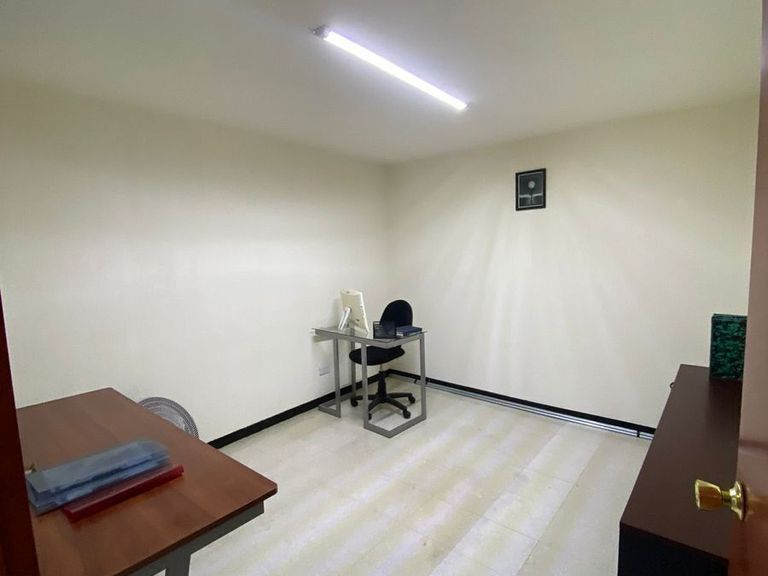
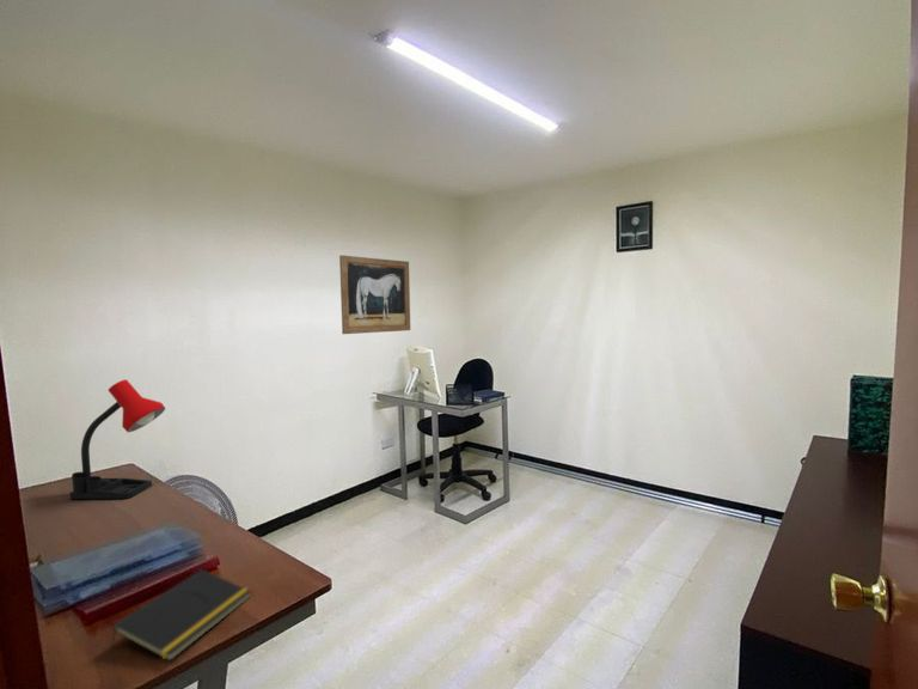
+ desk lamp [68,378,166,500]
+ wall art [338,255,411,335]
+ notepad [110,568,253,663]
